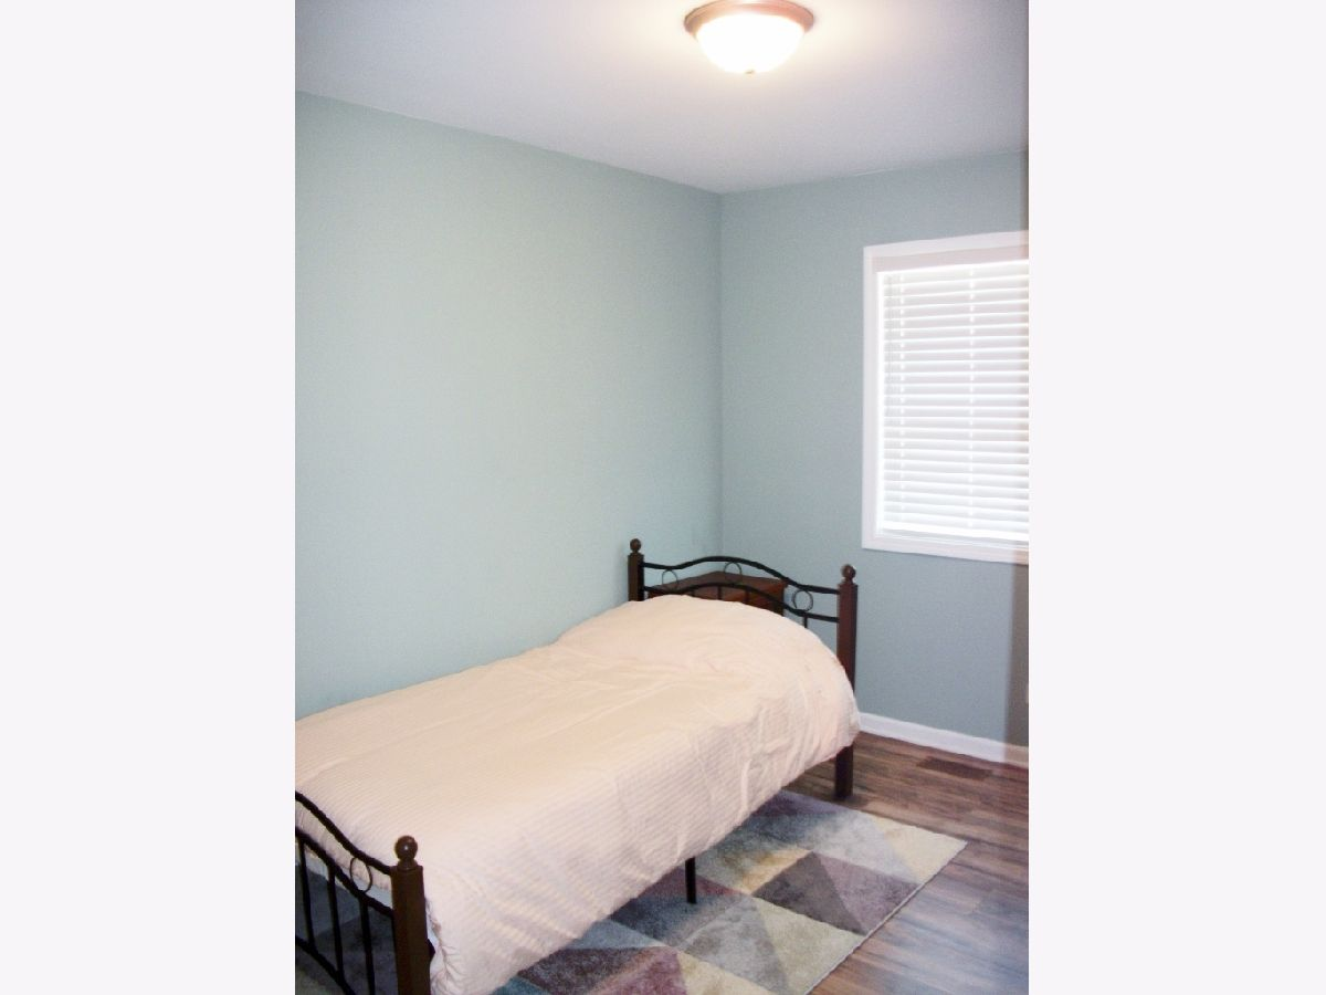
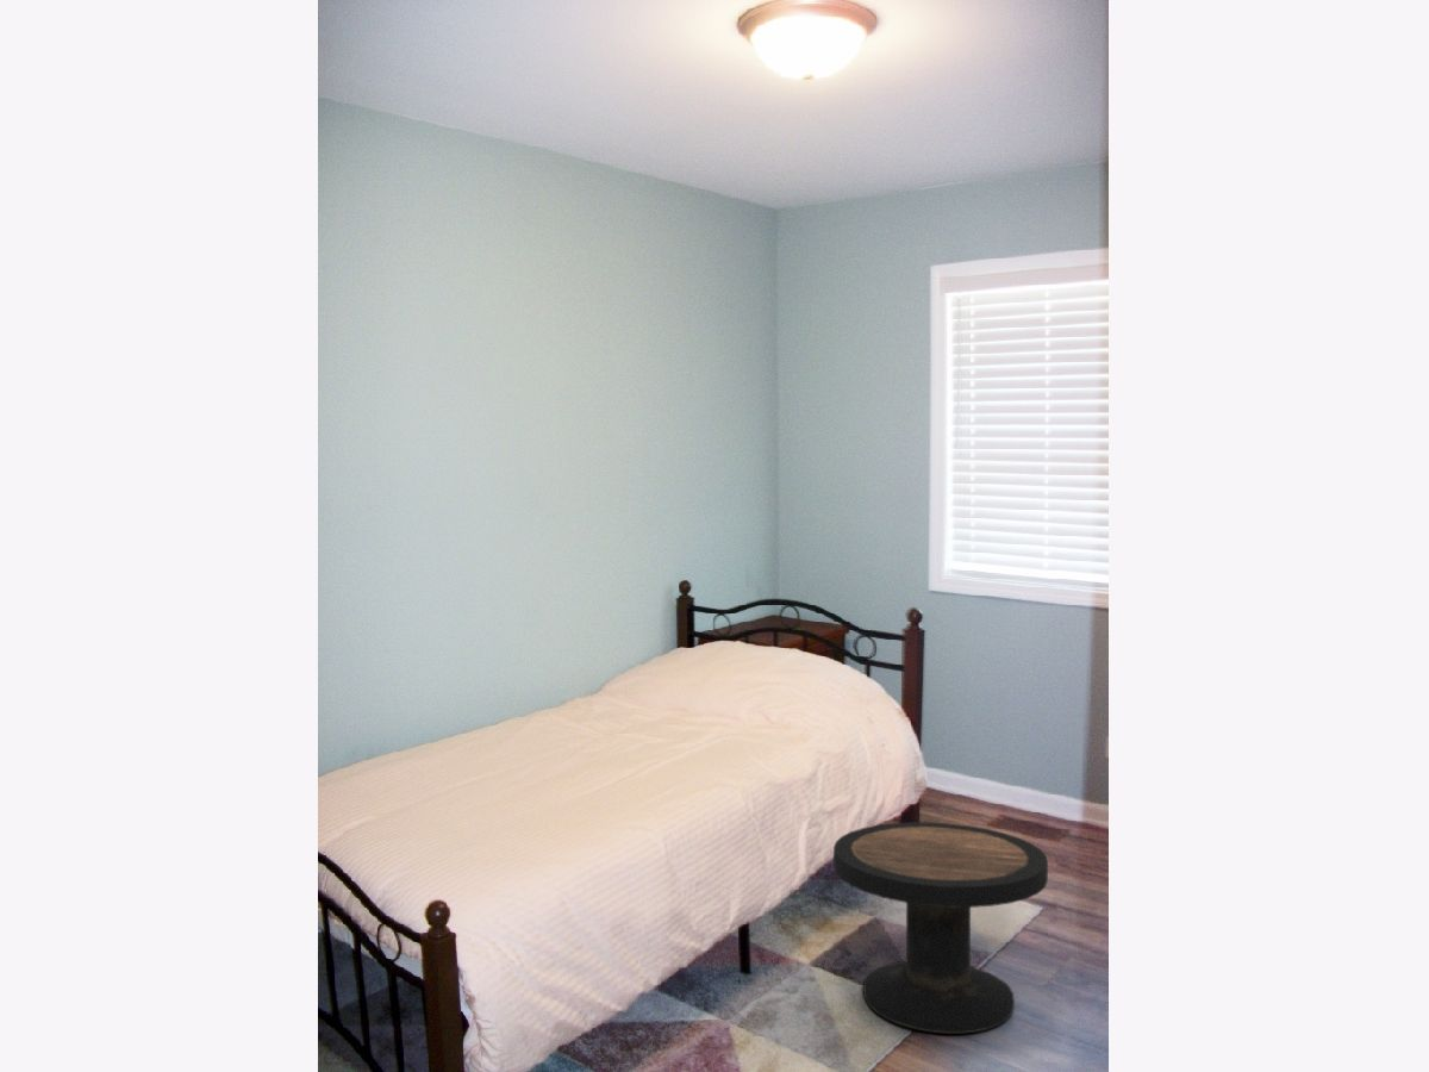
+ side table [832,821,1049,1034]
